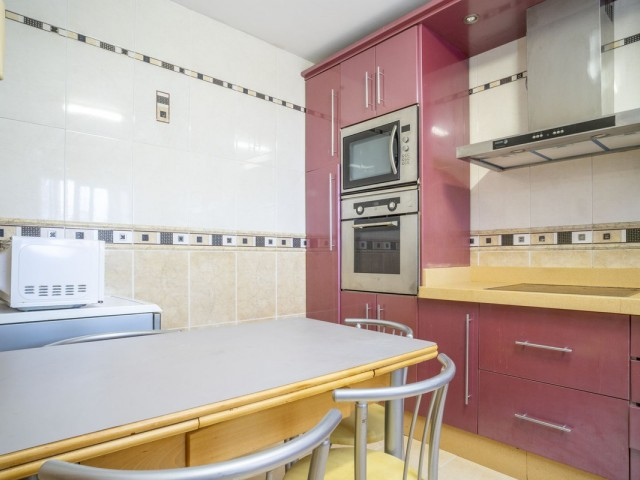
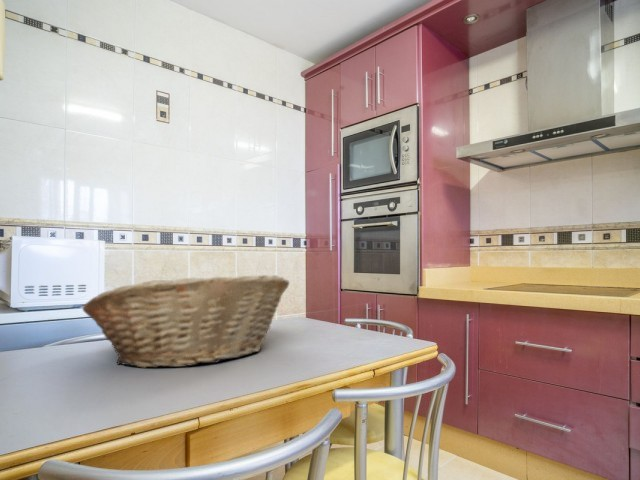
+ fruit basket [82,274,291,369]
